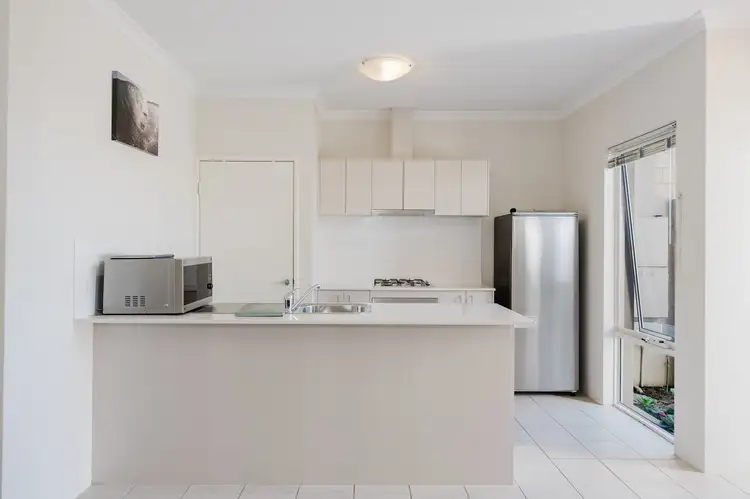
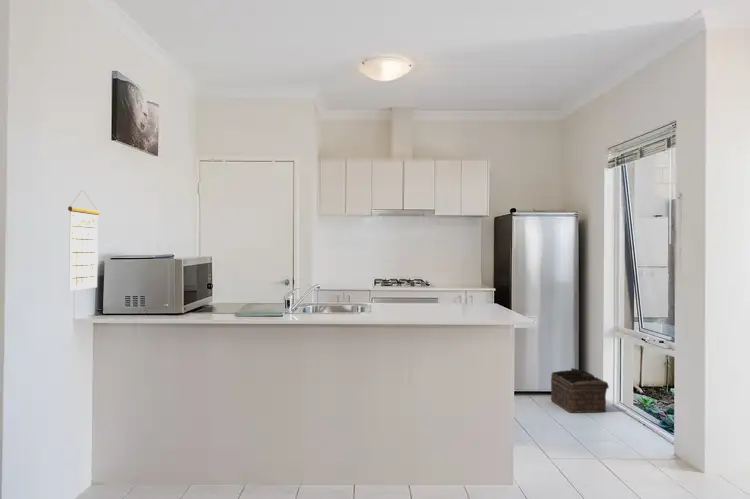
+ basket [550,367,610,414]
+ calendar [67,191,101,292]
